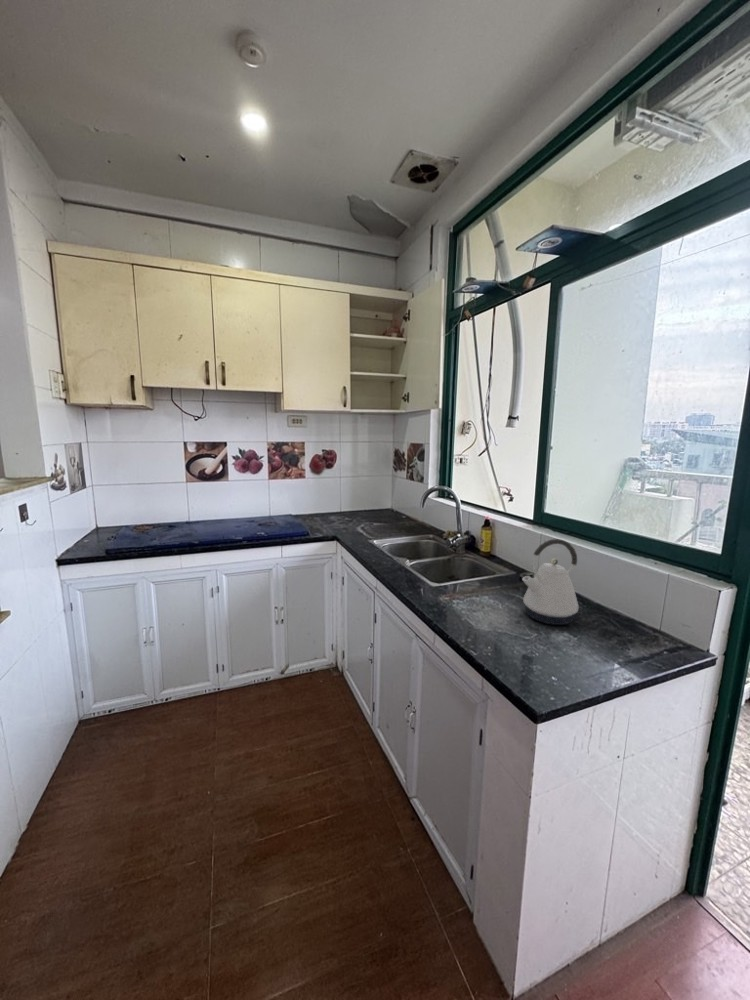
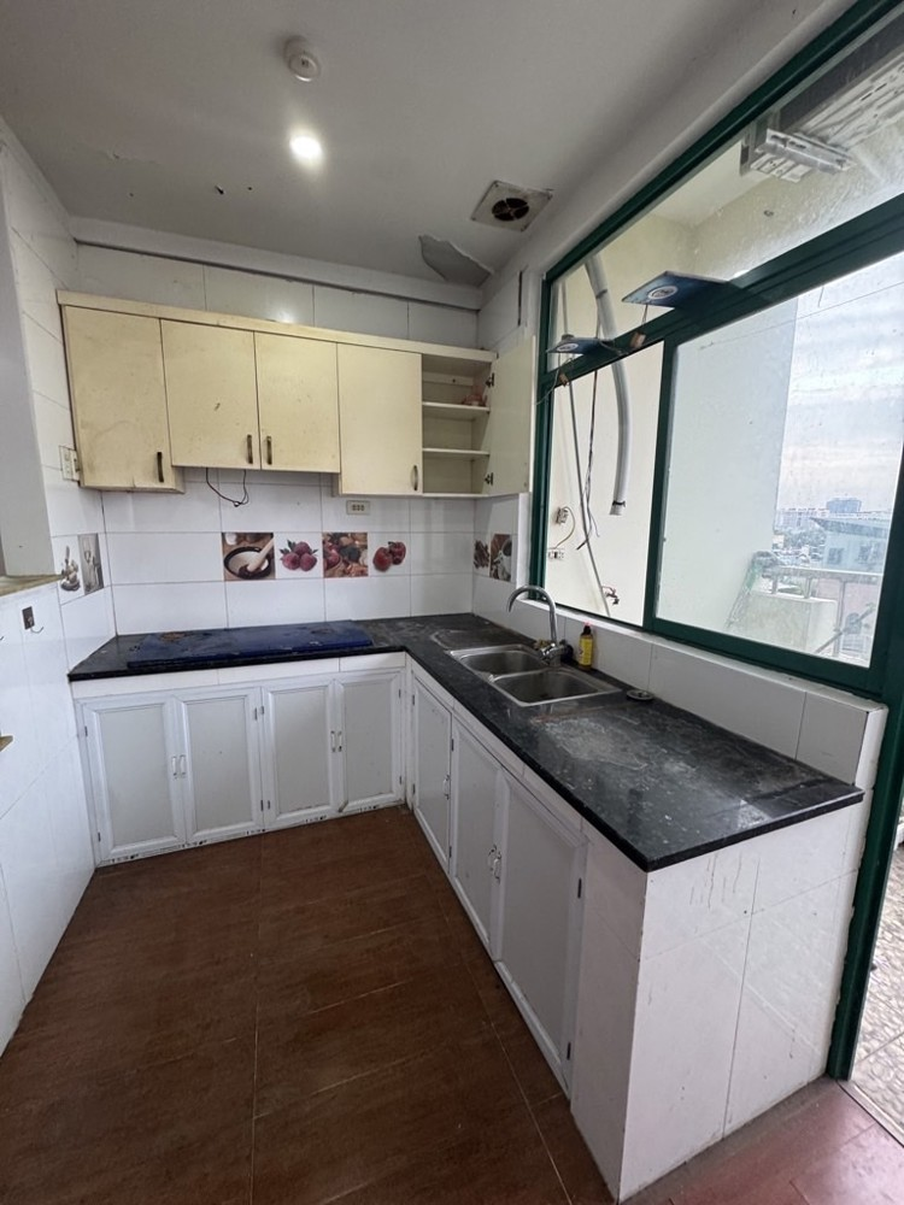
- kettle [521,538,580,626]
